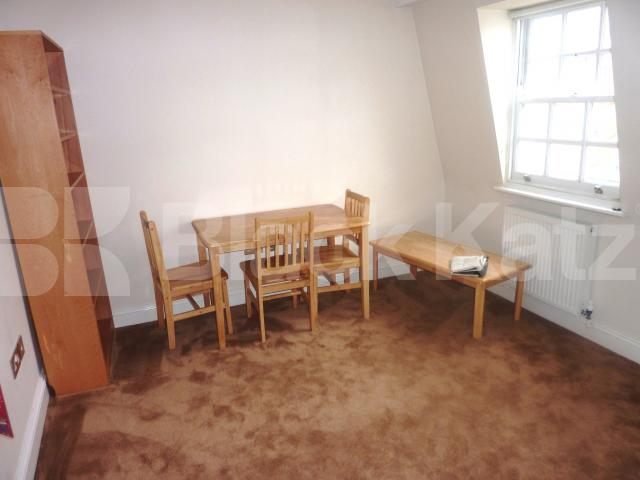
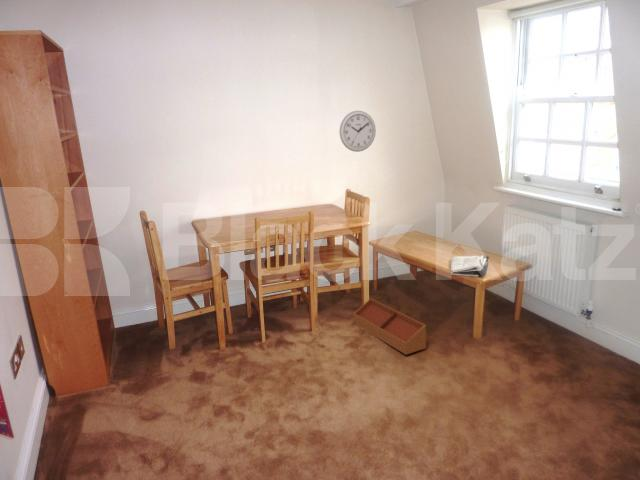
+ storage bin [352,297,427,356]
+ wall clock [339,110,377,153]
